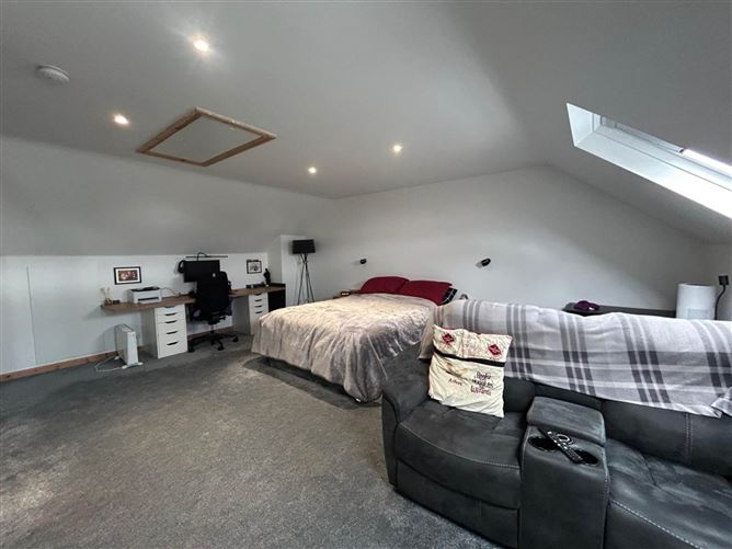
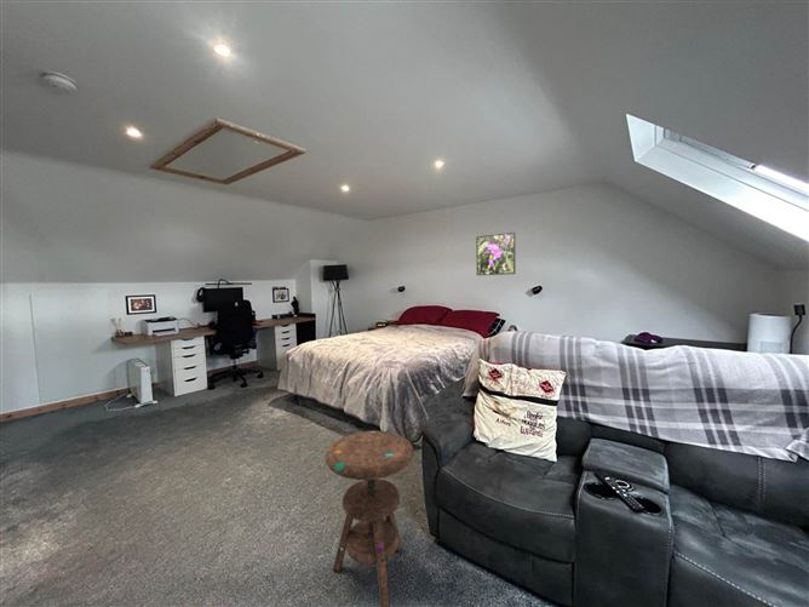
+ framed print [475,231,516,276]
+ side table [325,430,414,607]
